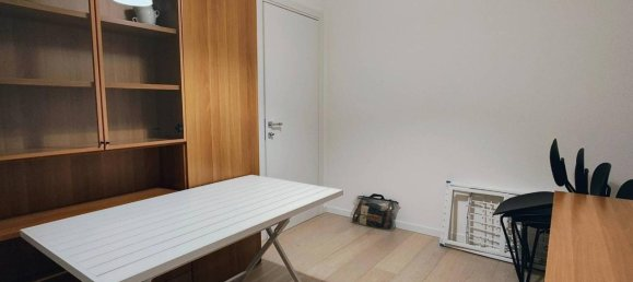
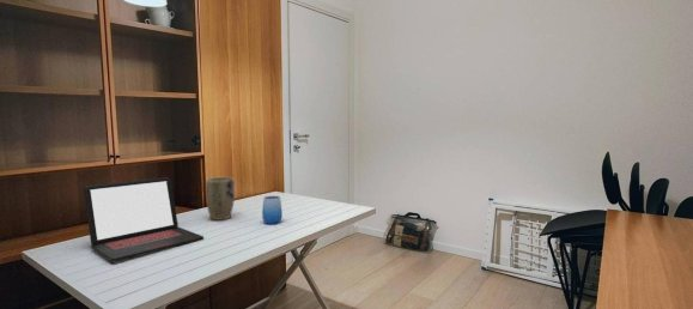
+ laptop [83,176,205,262]
+ plant pot [205,176,236,222]
+ cup [261,195,284,225]
